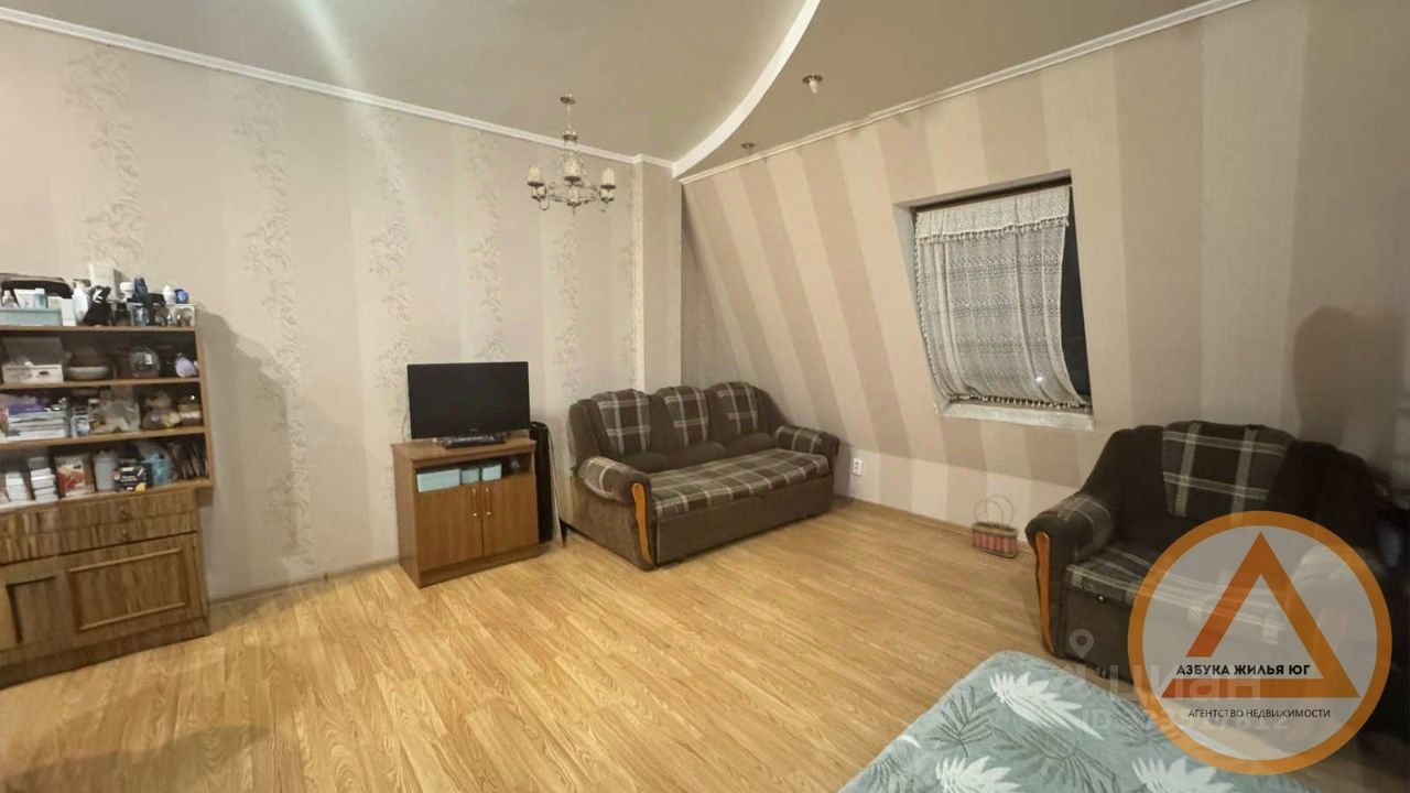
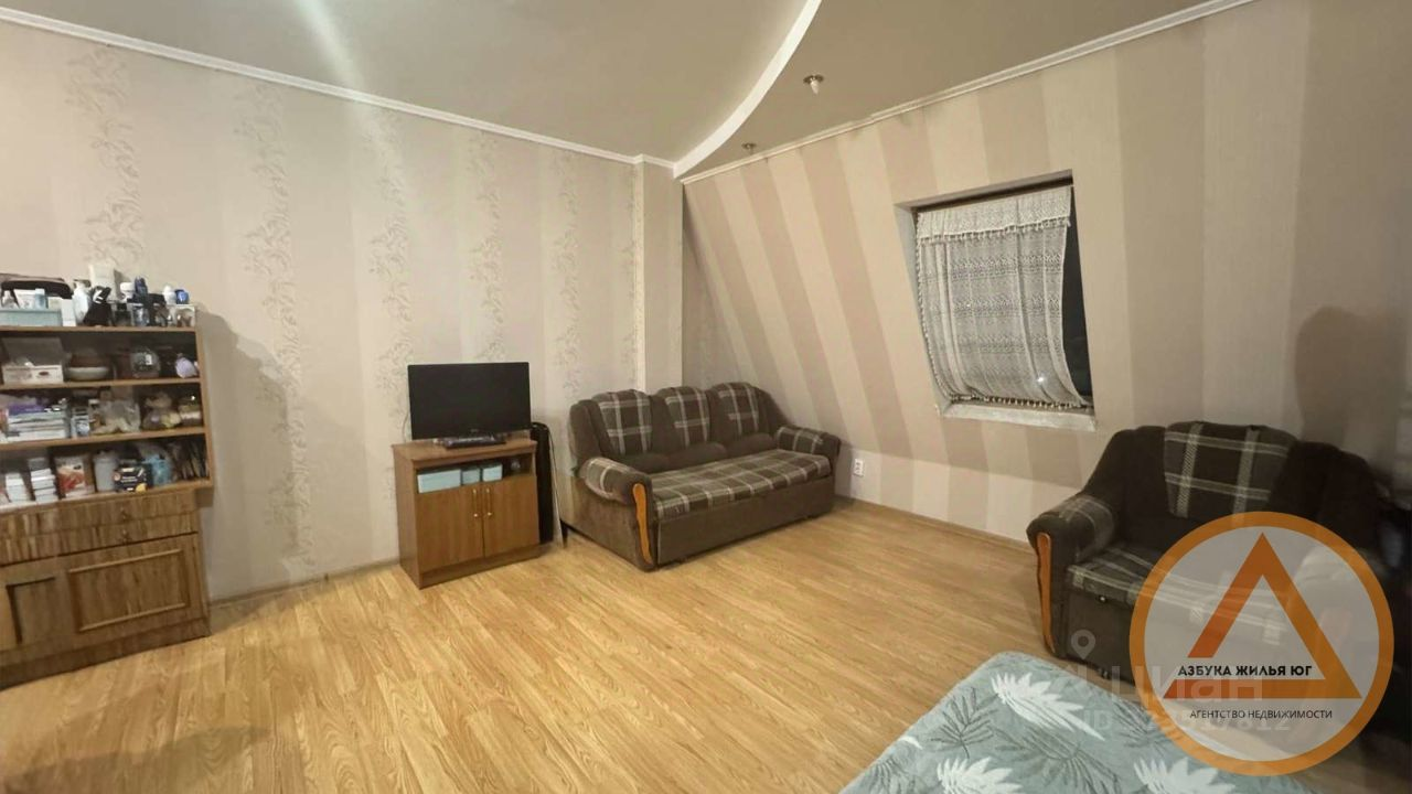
- chandelier [525,94,618,217]
- basket [969,493,1020,558]
